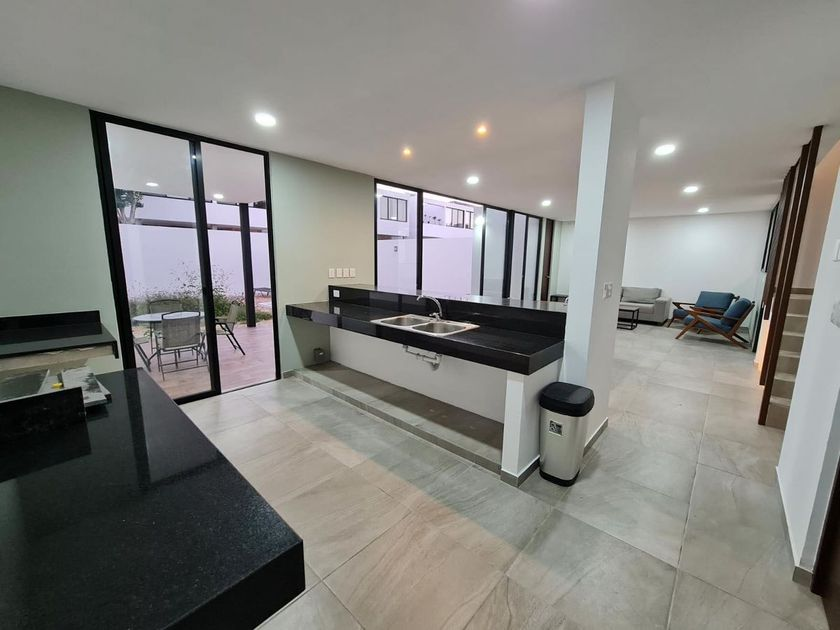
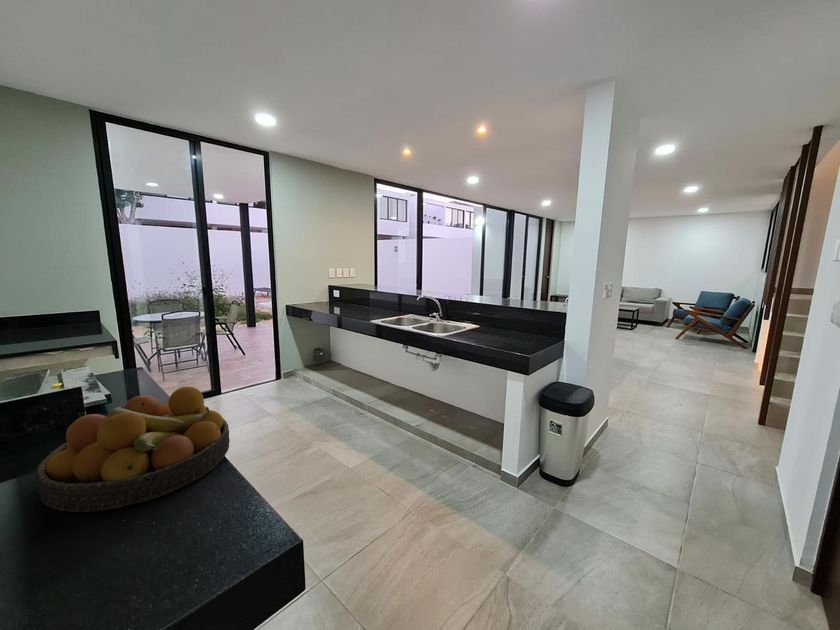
+ fruit bowl [35,386,231,513]
